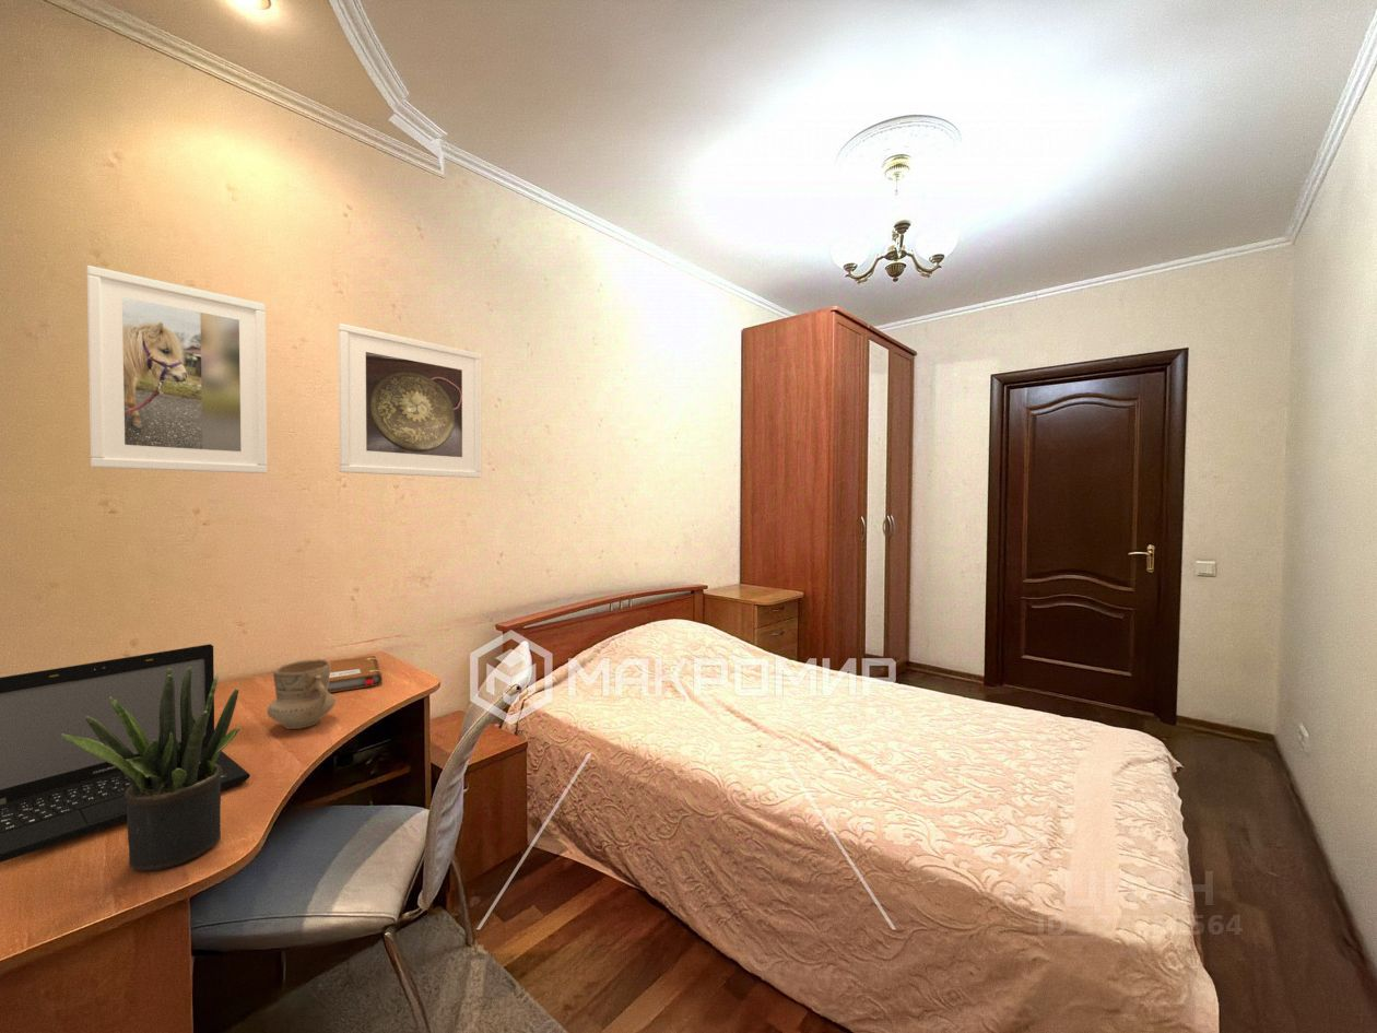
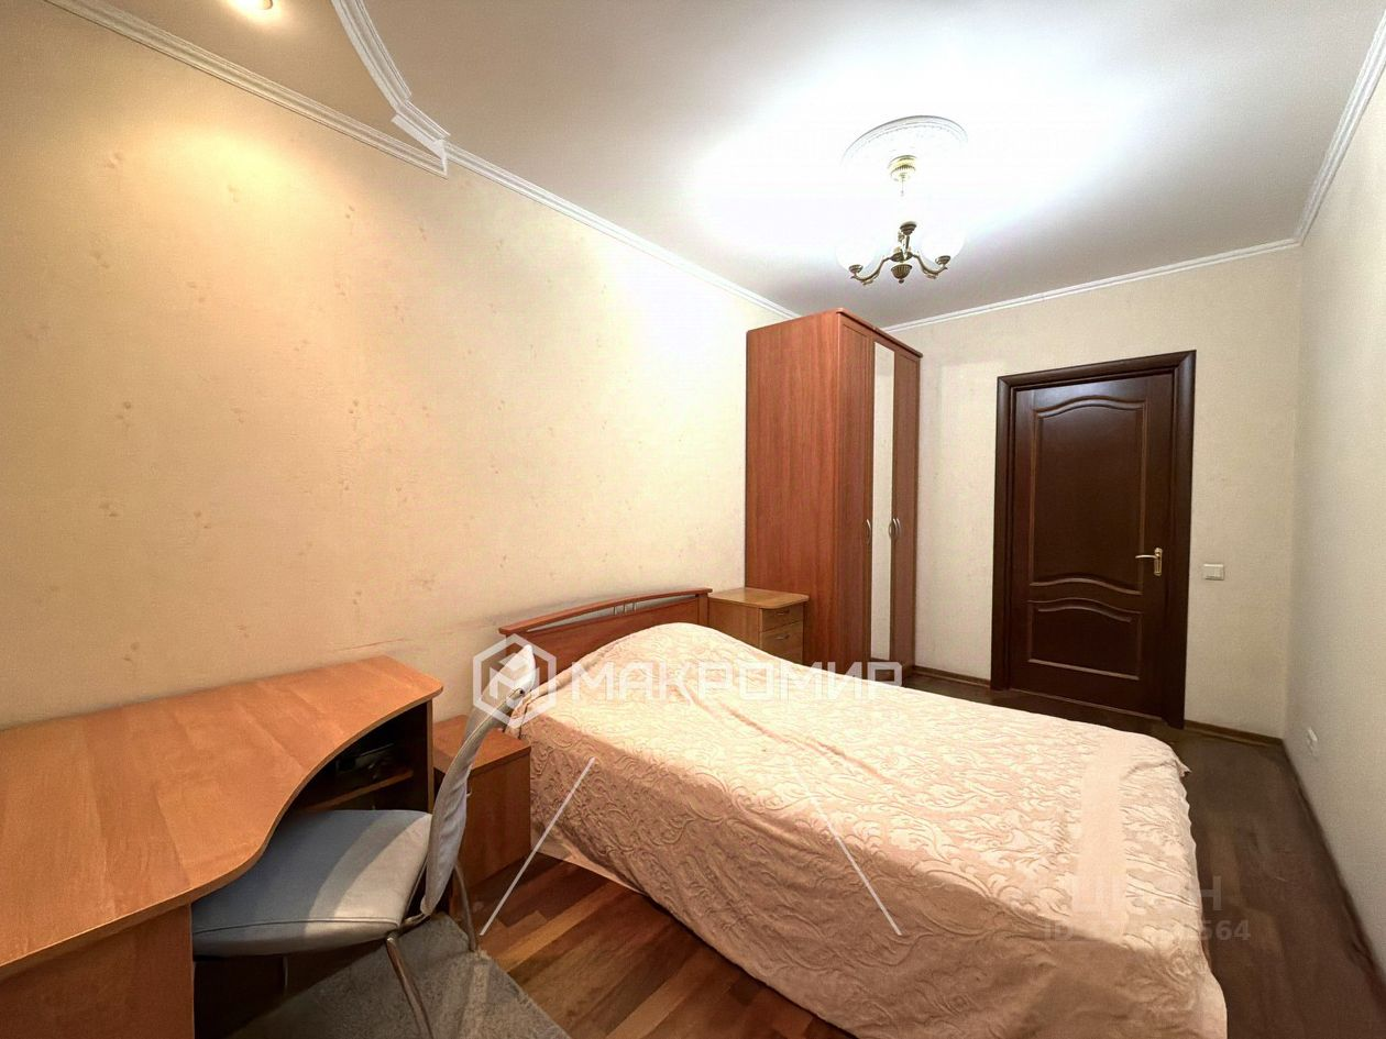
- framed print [85,265,269,474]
- laptop [0,643,251,864]
- potted plant [61,666,240,872]
- mug [266,658,337,730]
- notebook [327,655,382,693]
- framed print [338,322,483,479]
